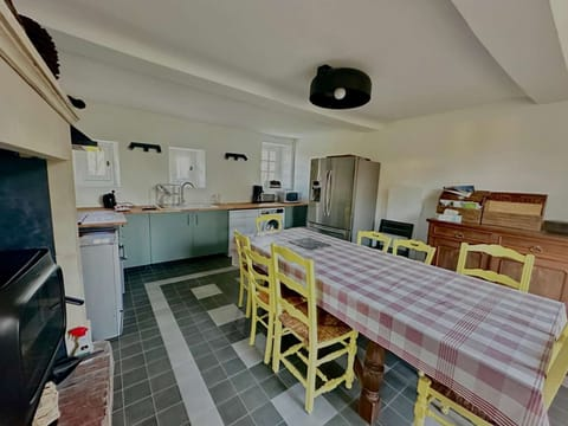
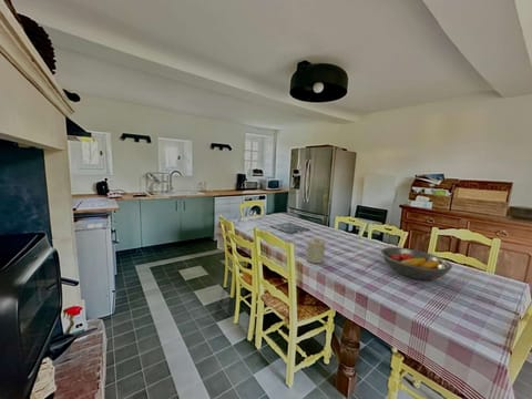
+ candle [306,237,326,264]
+ fruit bowl [380,246,453,280]
